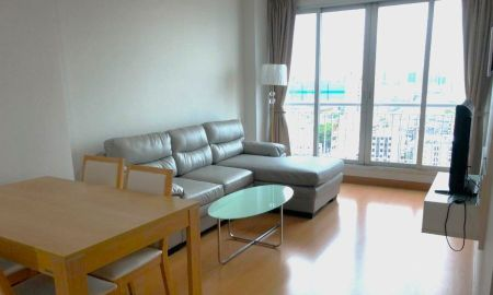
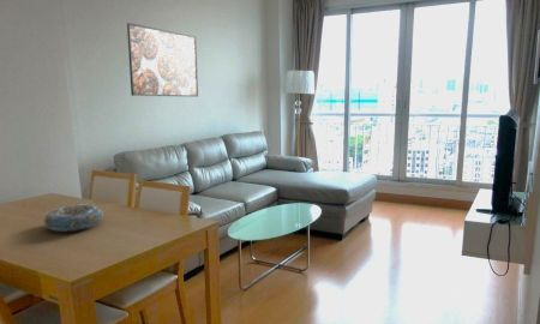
+ decorative bowl [43,203,104,233]
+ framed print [126,22,199,98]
